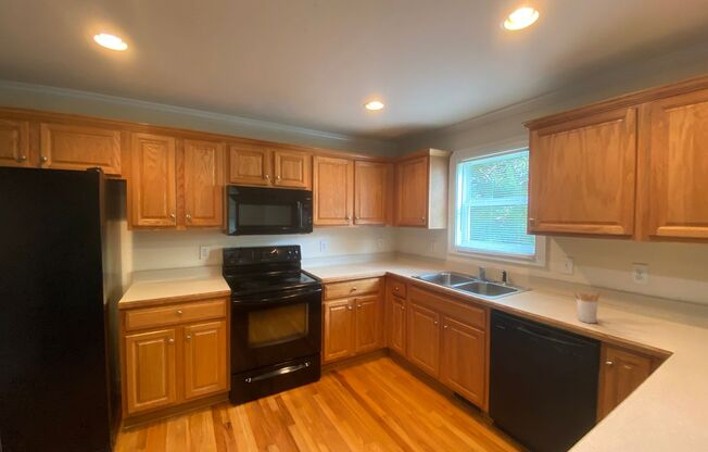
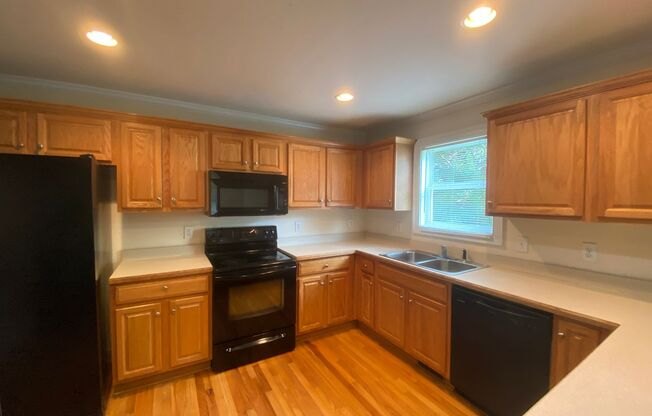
- utensil holder [572,290,602,324]
